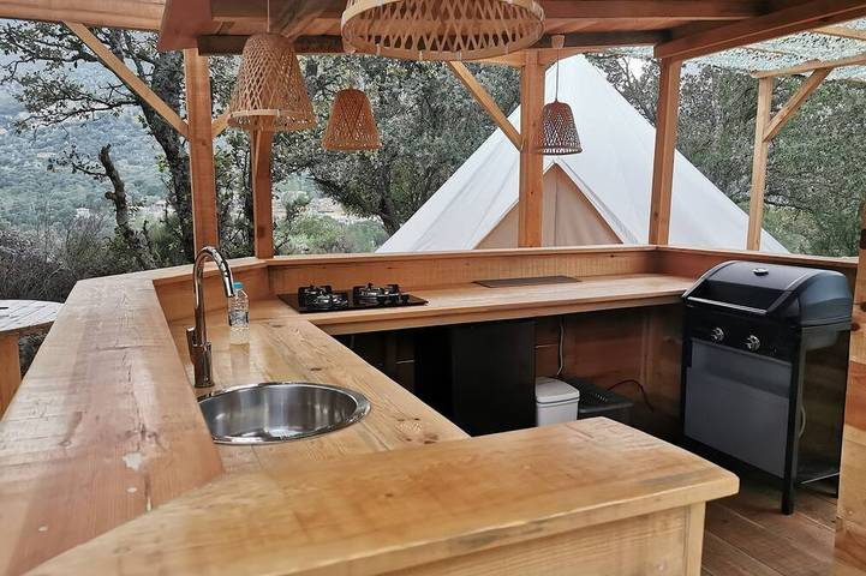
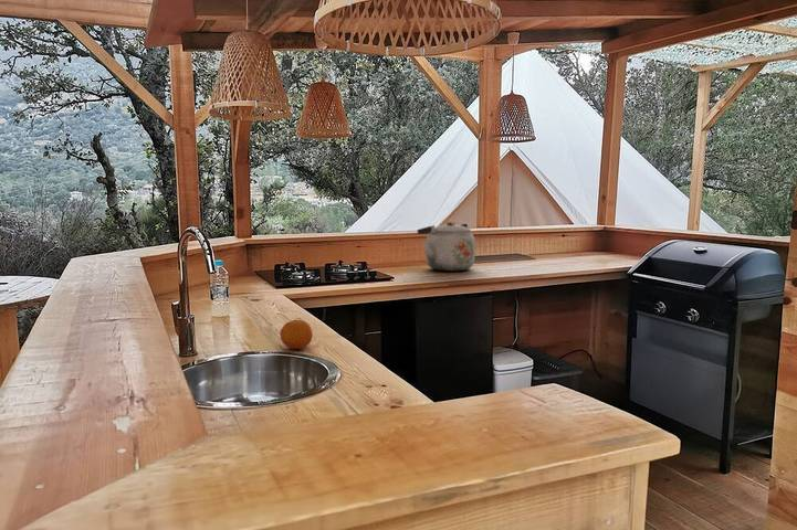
+ kettle [417,221,476,272]
+ fruit [279,319,314,350]
